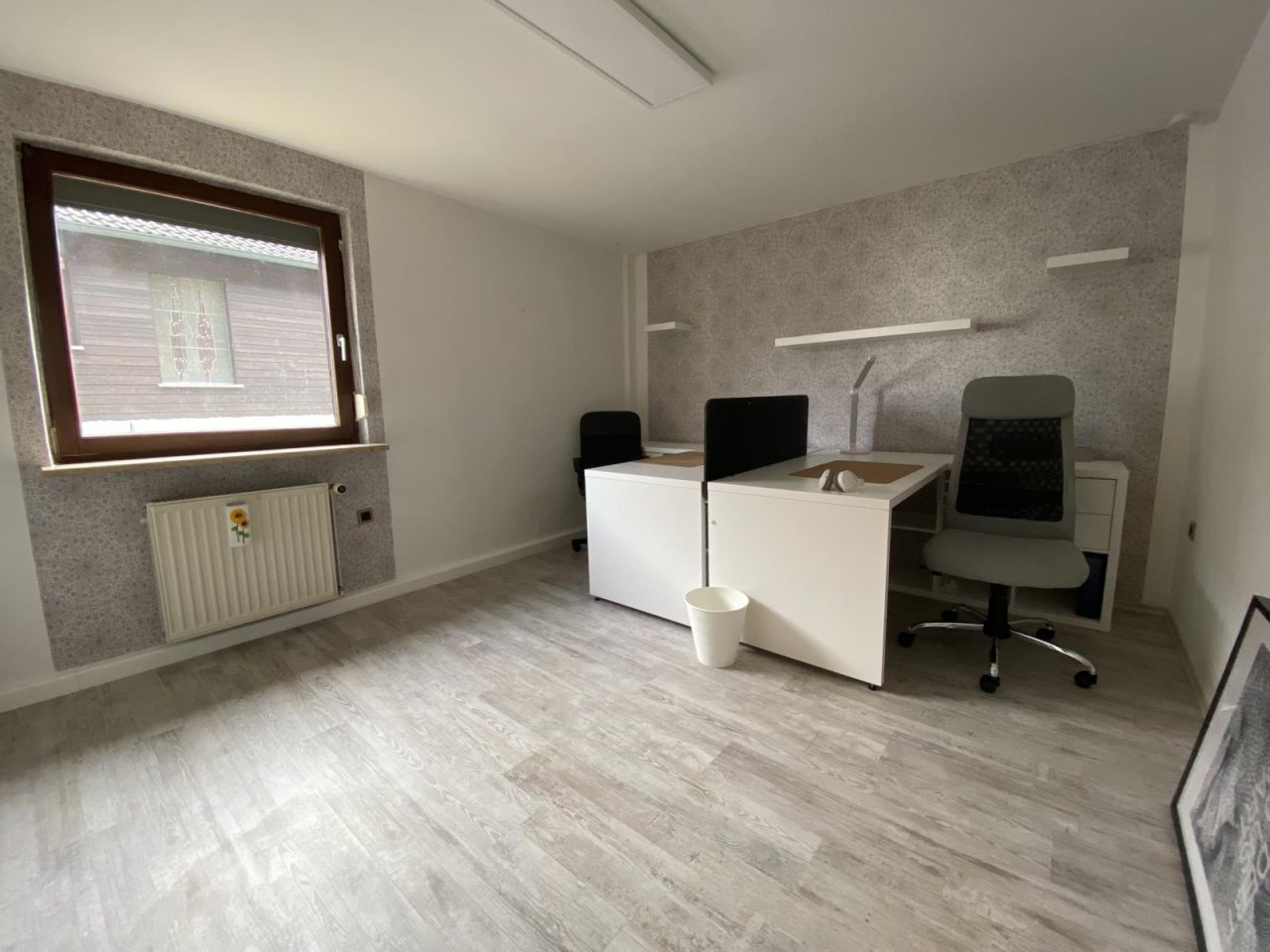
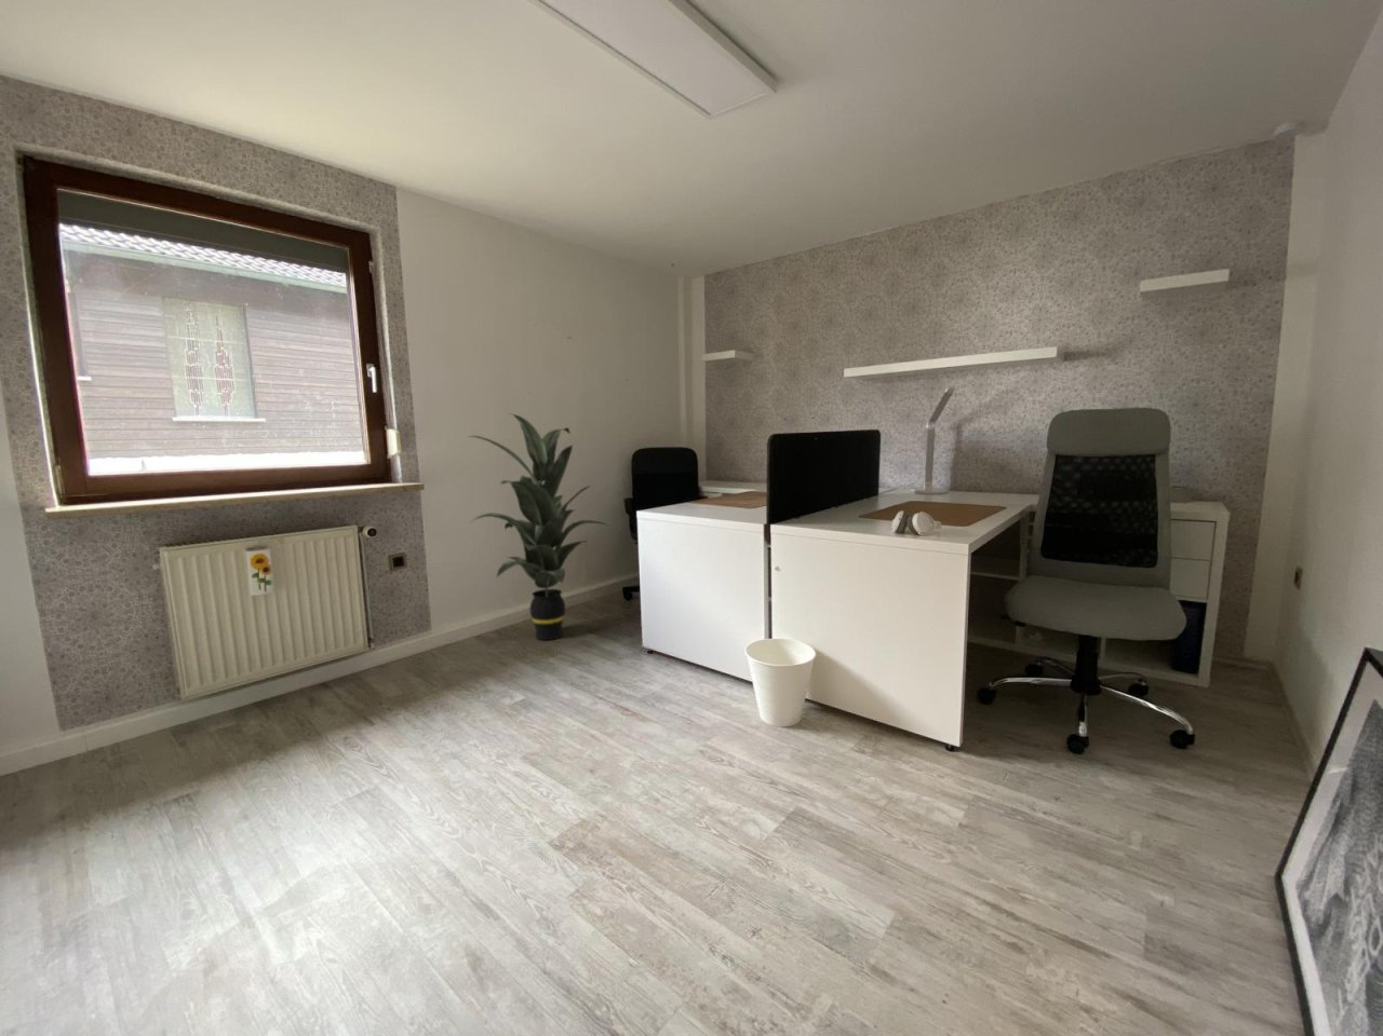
+ indoor plant [467,412,612,641]
